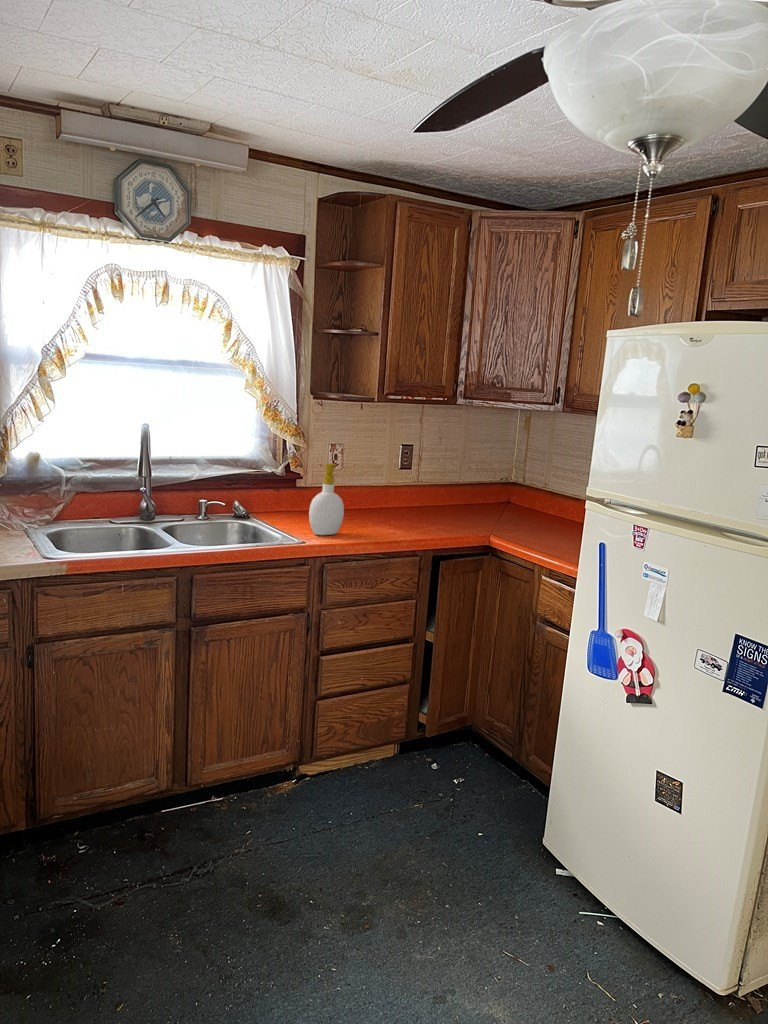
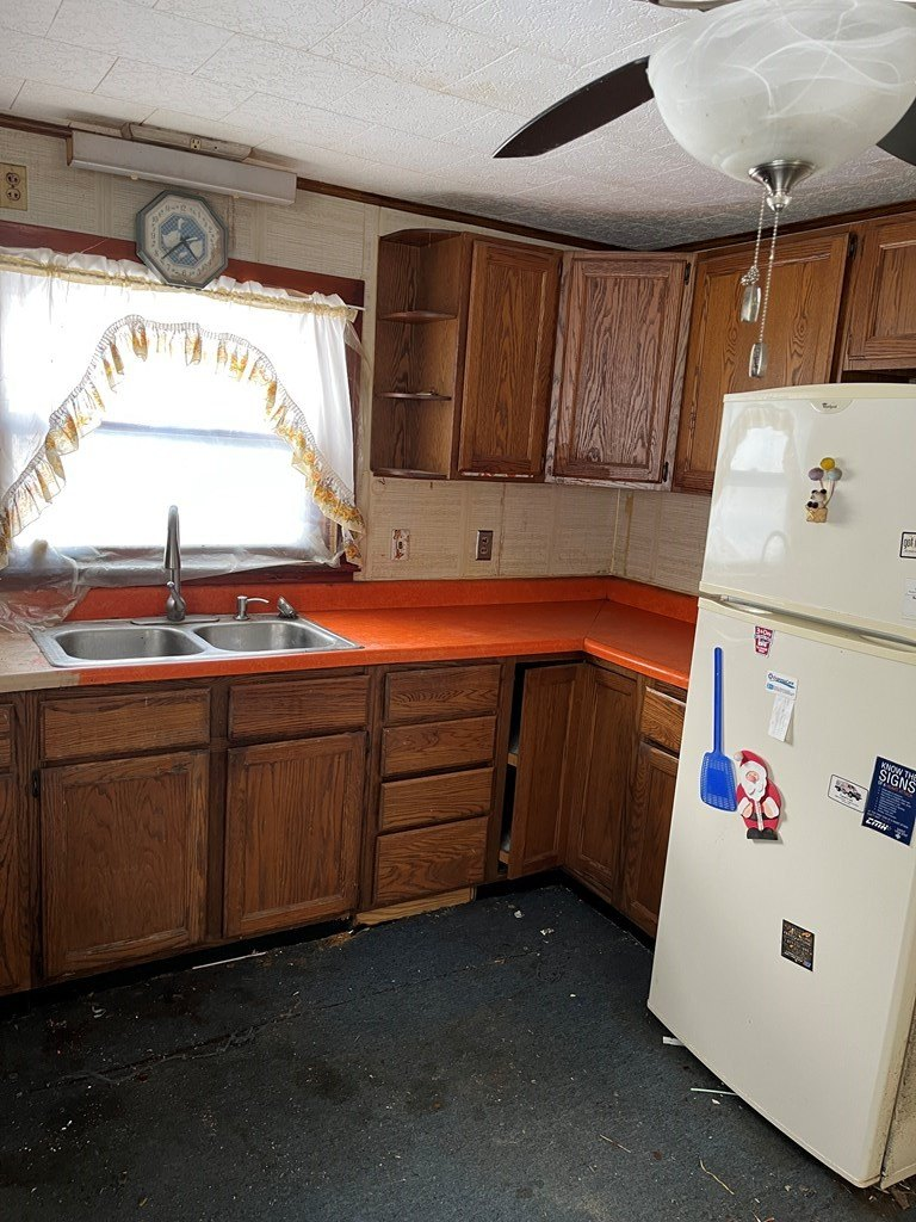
- soap bottle [308,462,345,536]
